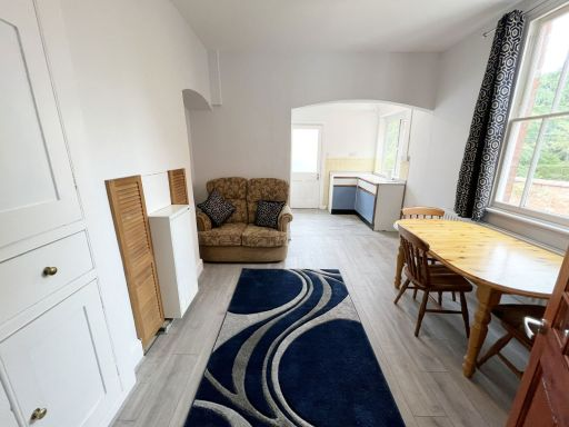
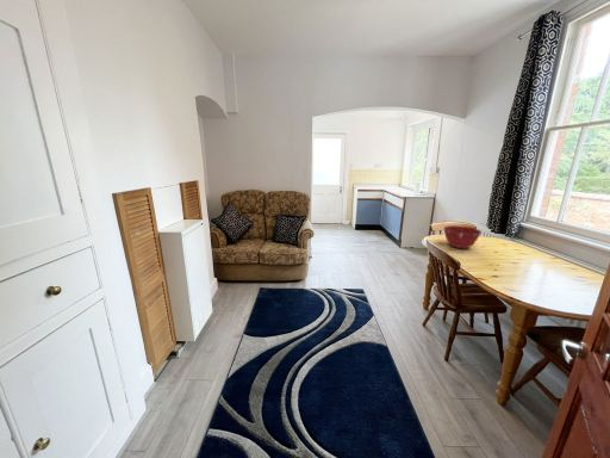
+ mixing bowl [443,224,483,249]
